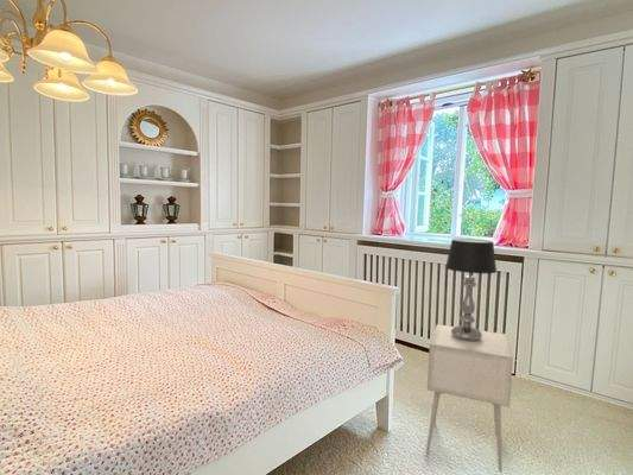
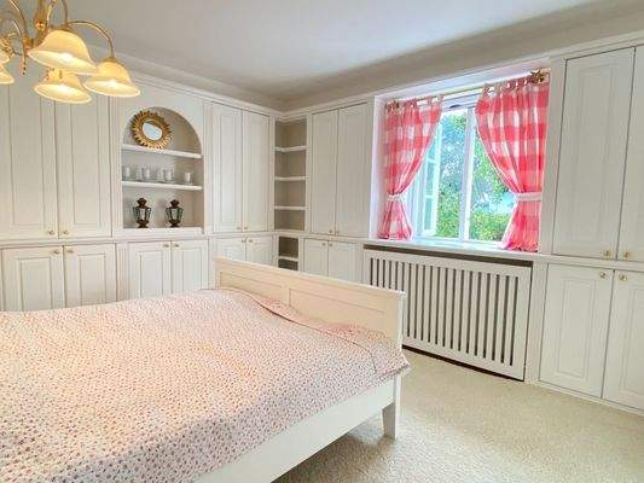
- table lamp [444,238,498,341]
- nightstand [425,323,514,473]
